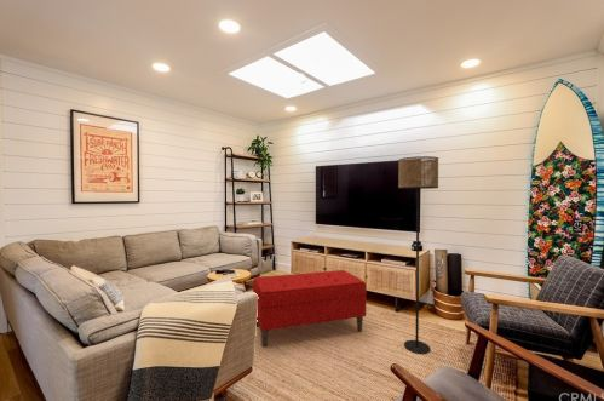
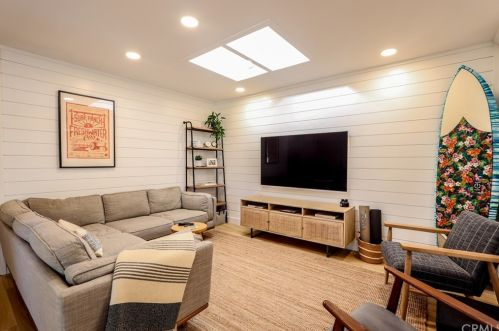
- floor lamp [397,155,439,355]
- bench [252,269,368,348]
